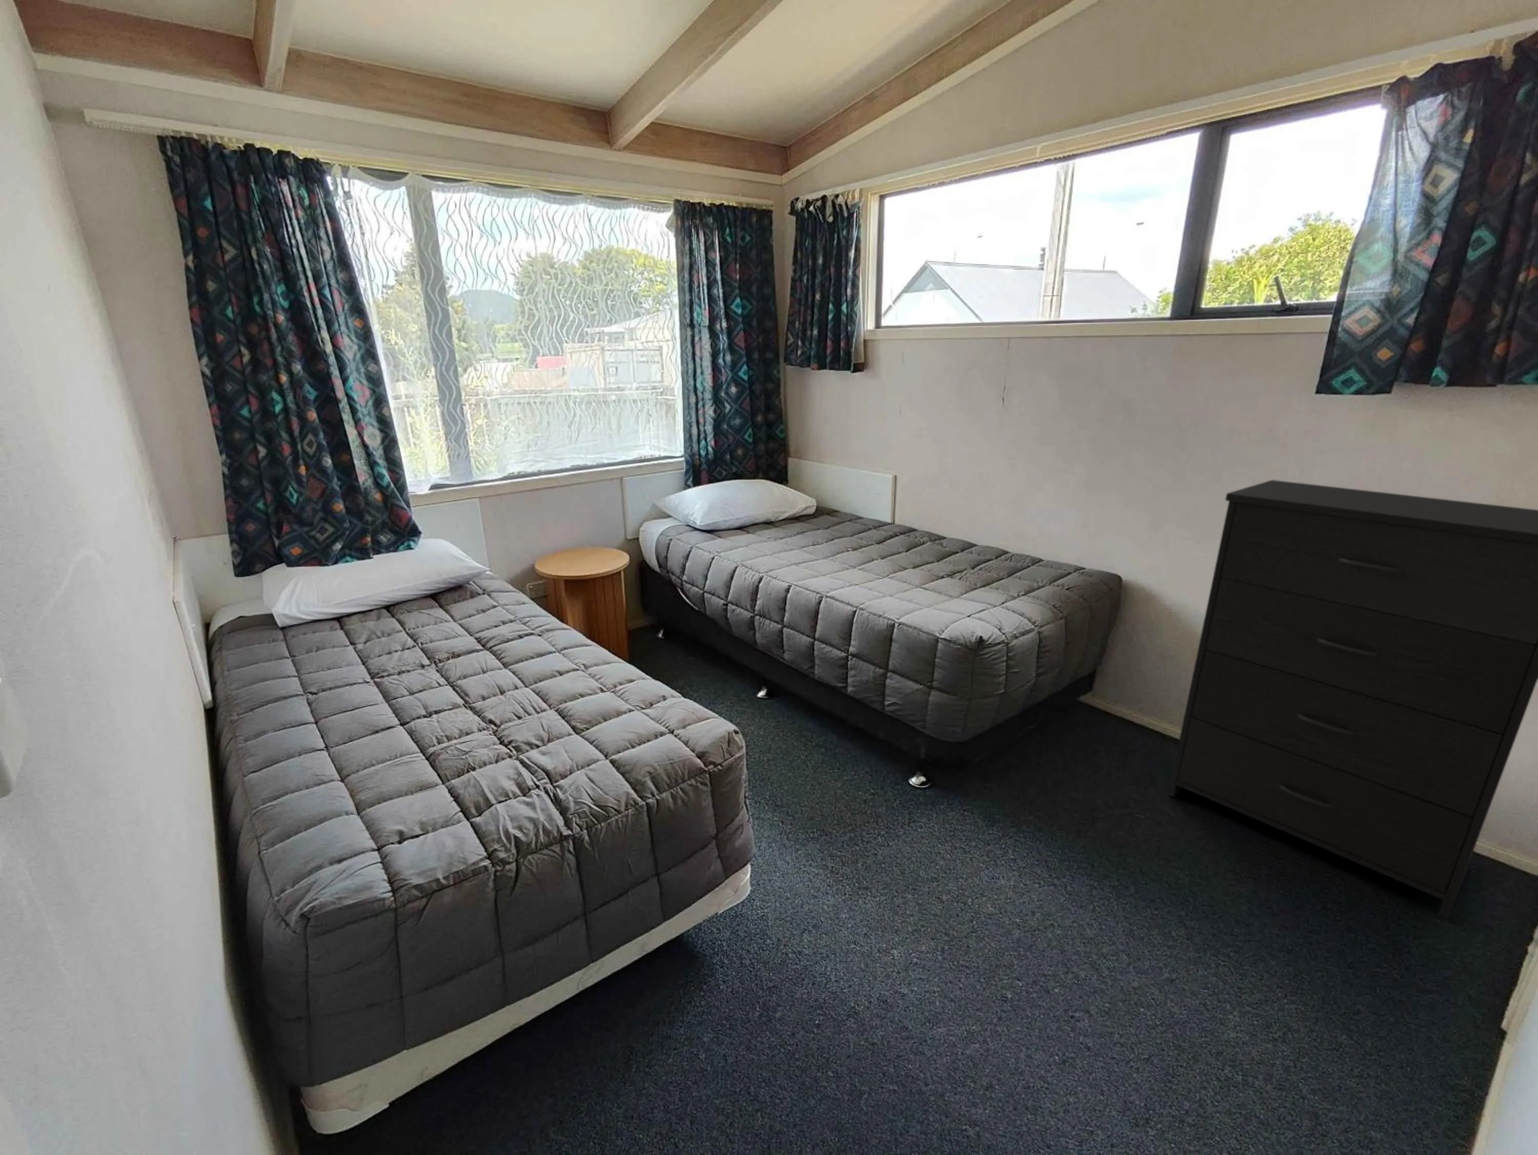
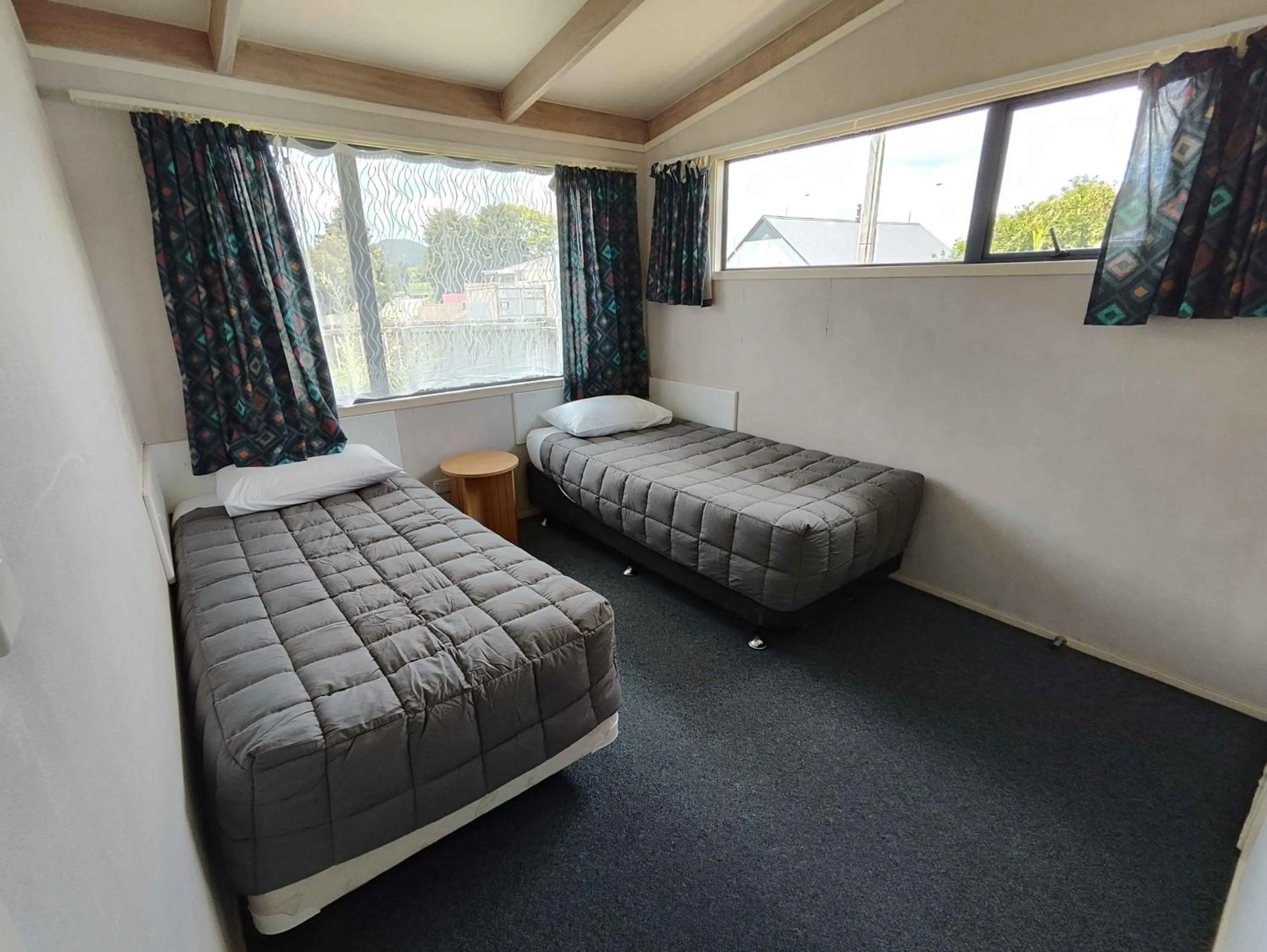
- dresser [1168,479,1538,918]
